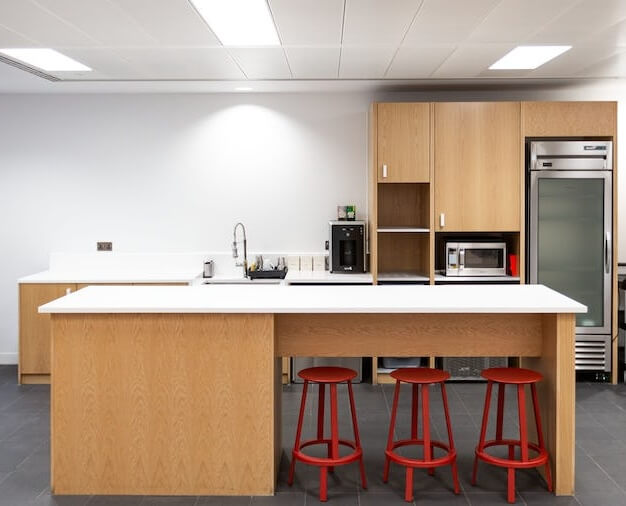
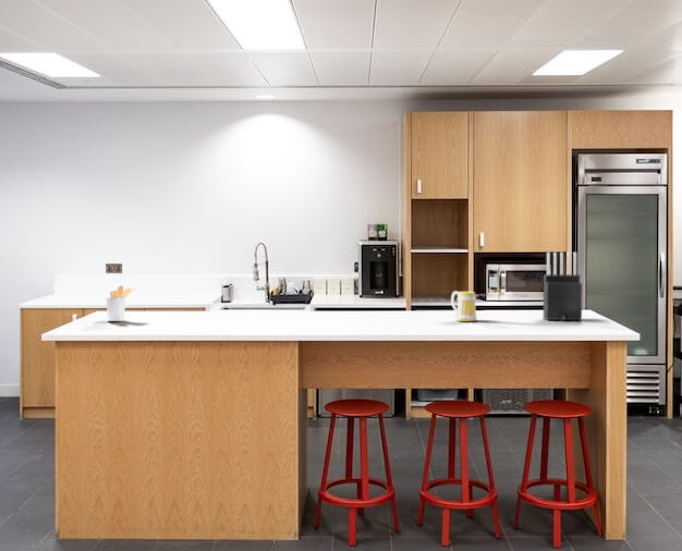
+ knife block [543,252,583,321]
+ mug [450,290,478,322]
+ utensil holder [105,284,136,322]
